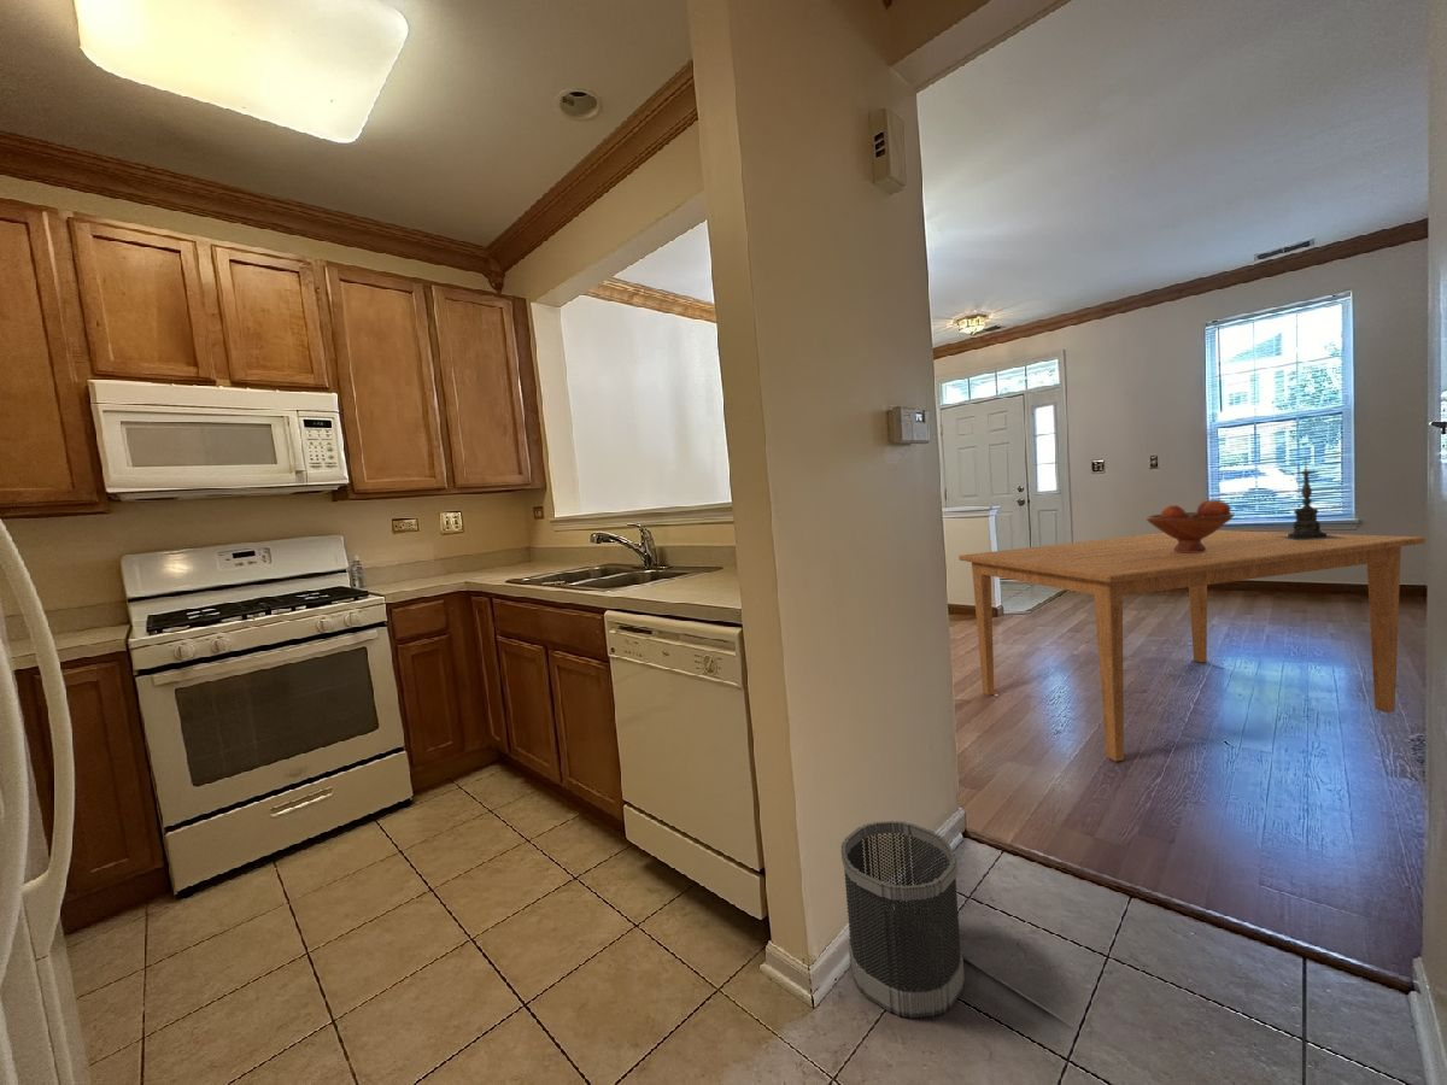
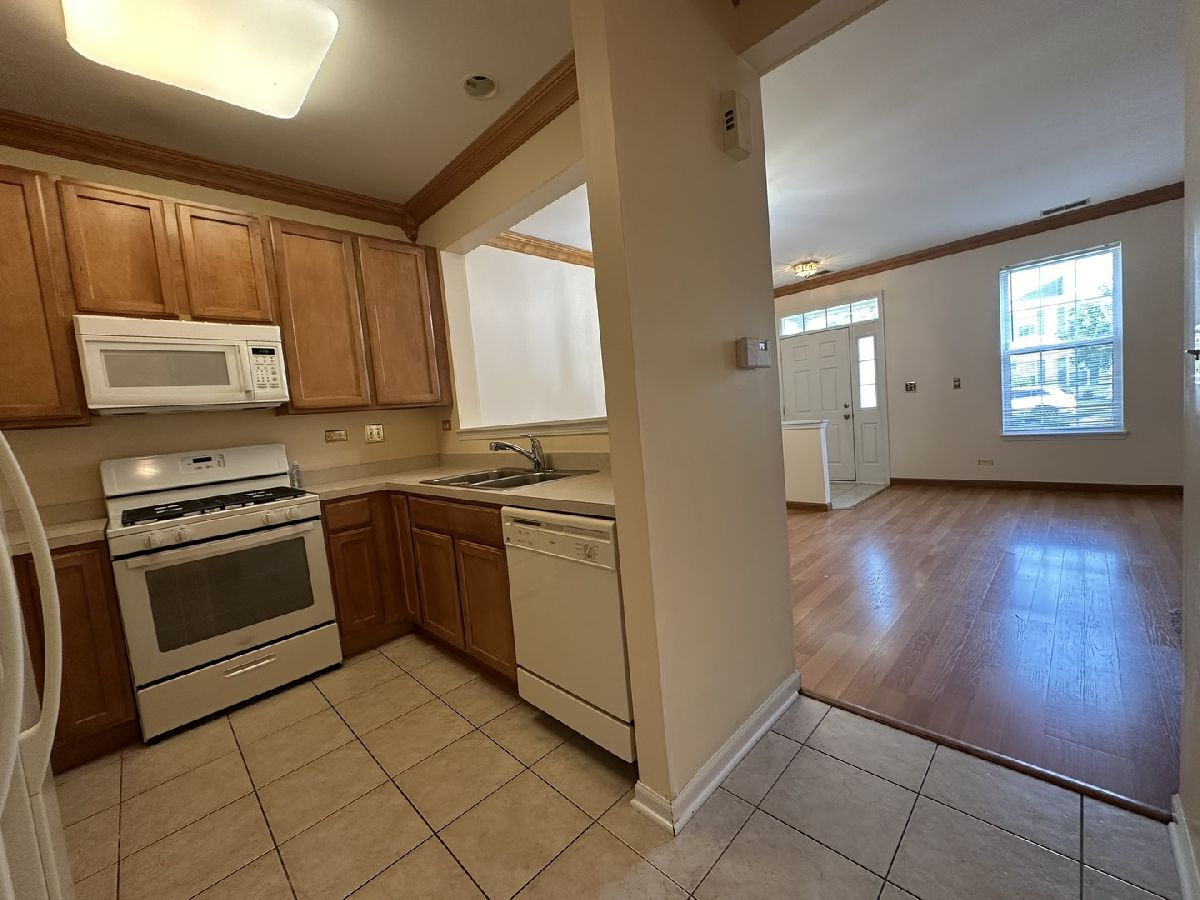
- fruit bowl [1144,499,1236,552]
- dining table [957,529,1427,763]
- candle holder [1279,459,1341,540]
- wastebasket [840,820,966,1019]
